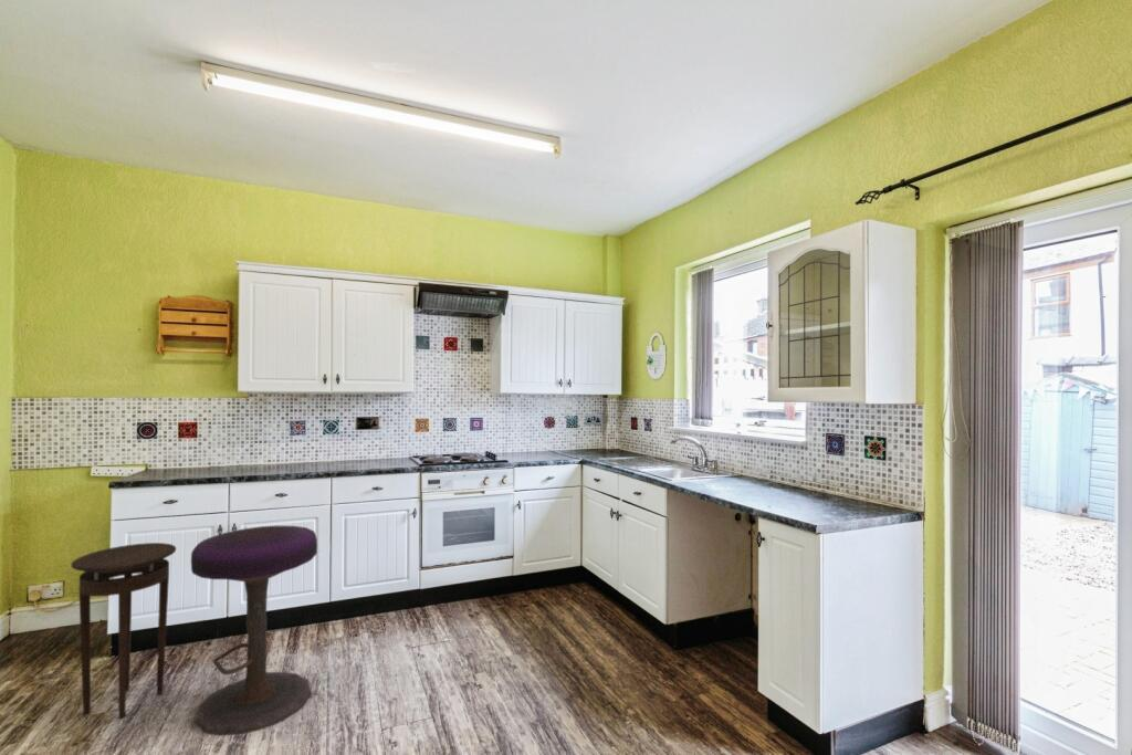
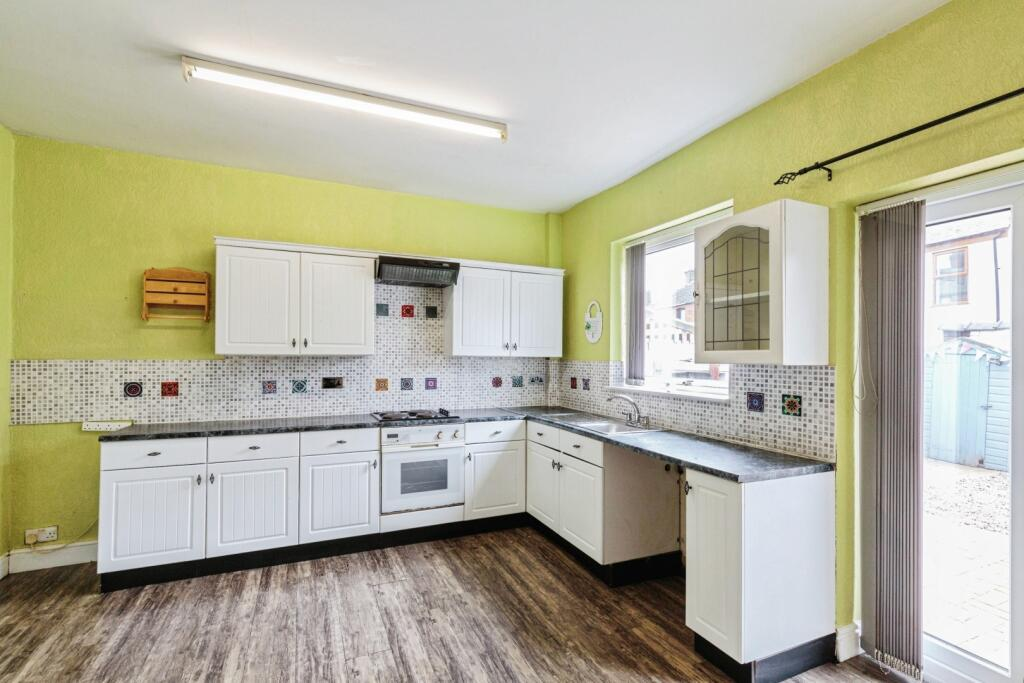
- stool [190,525,318,736]
- stool [70,542,177,720]
